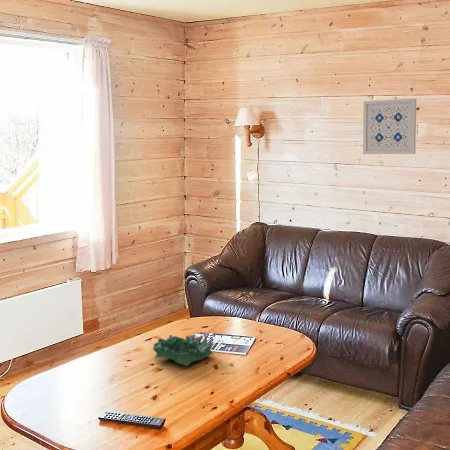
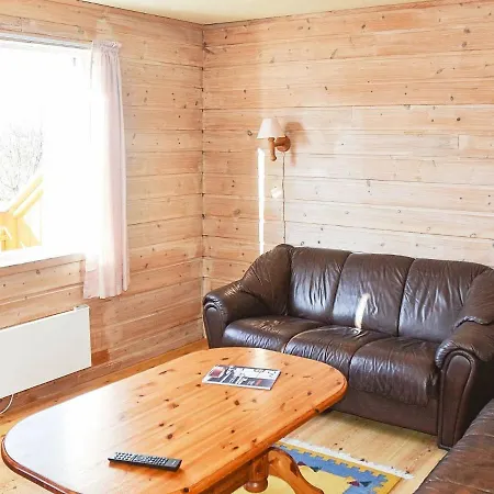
- decorative bowl [152,334,215,367]
- wall art [362,98,417,155]
